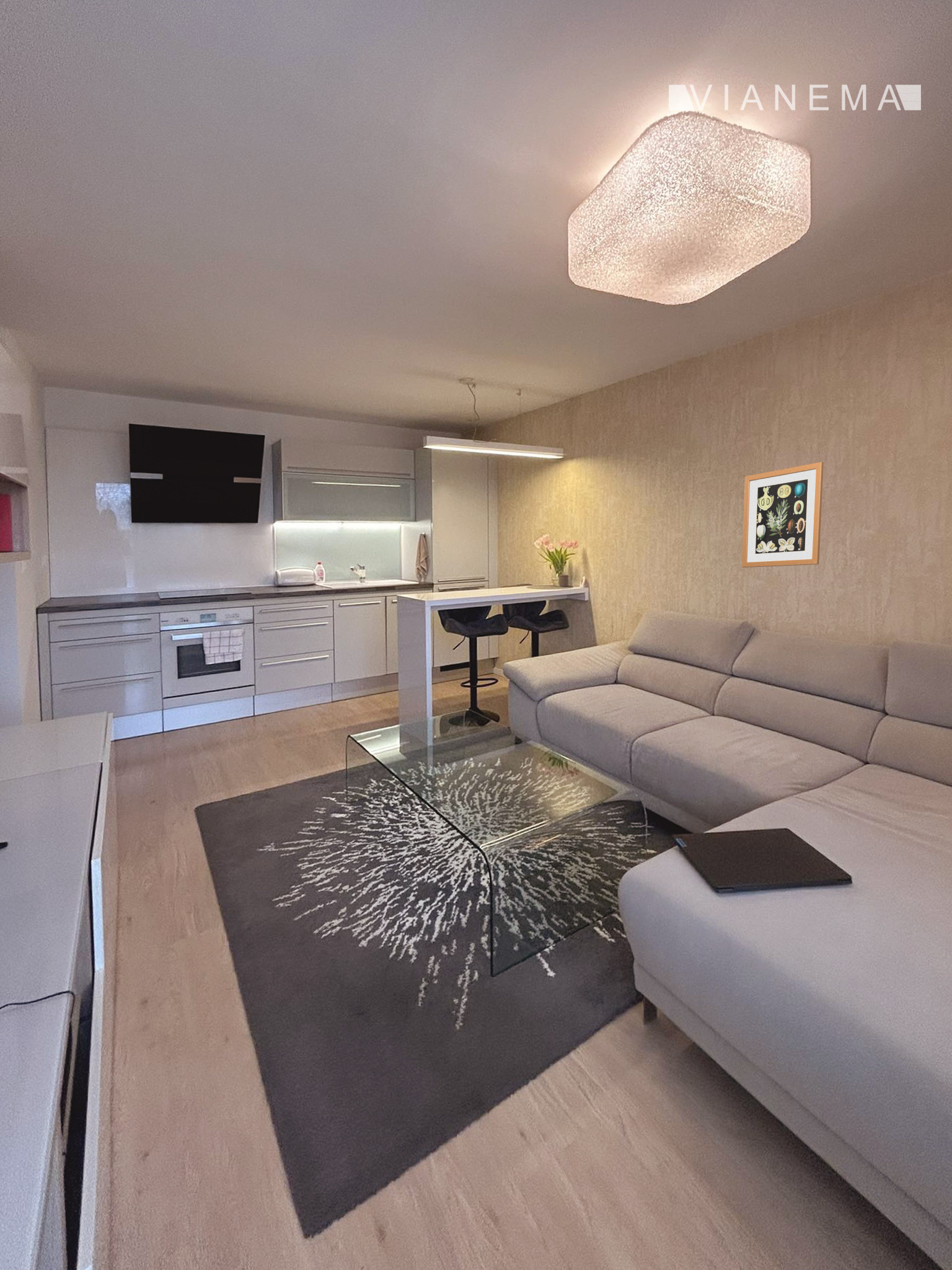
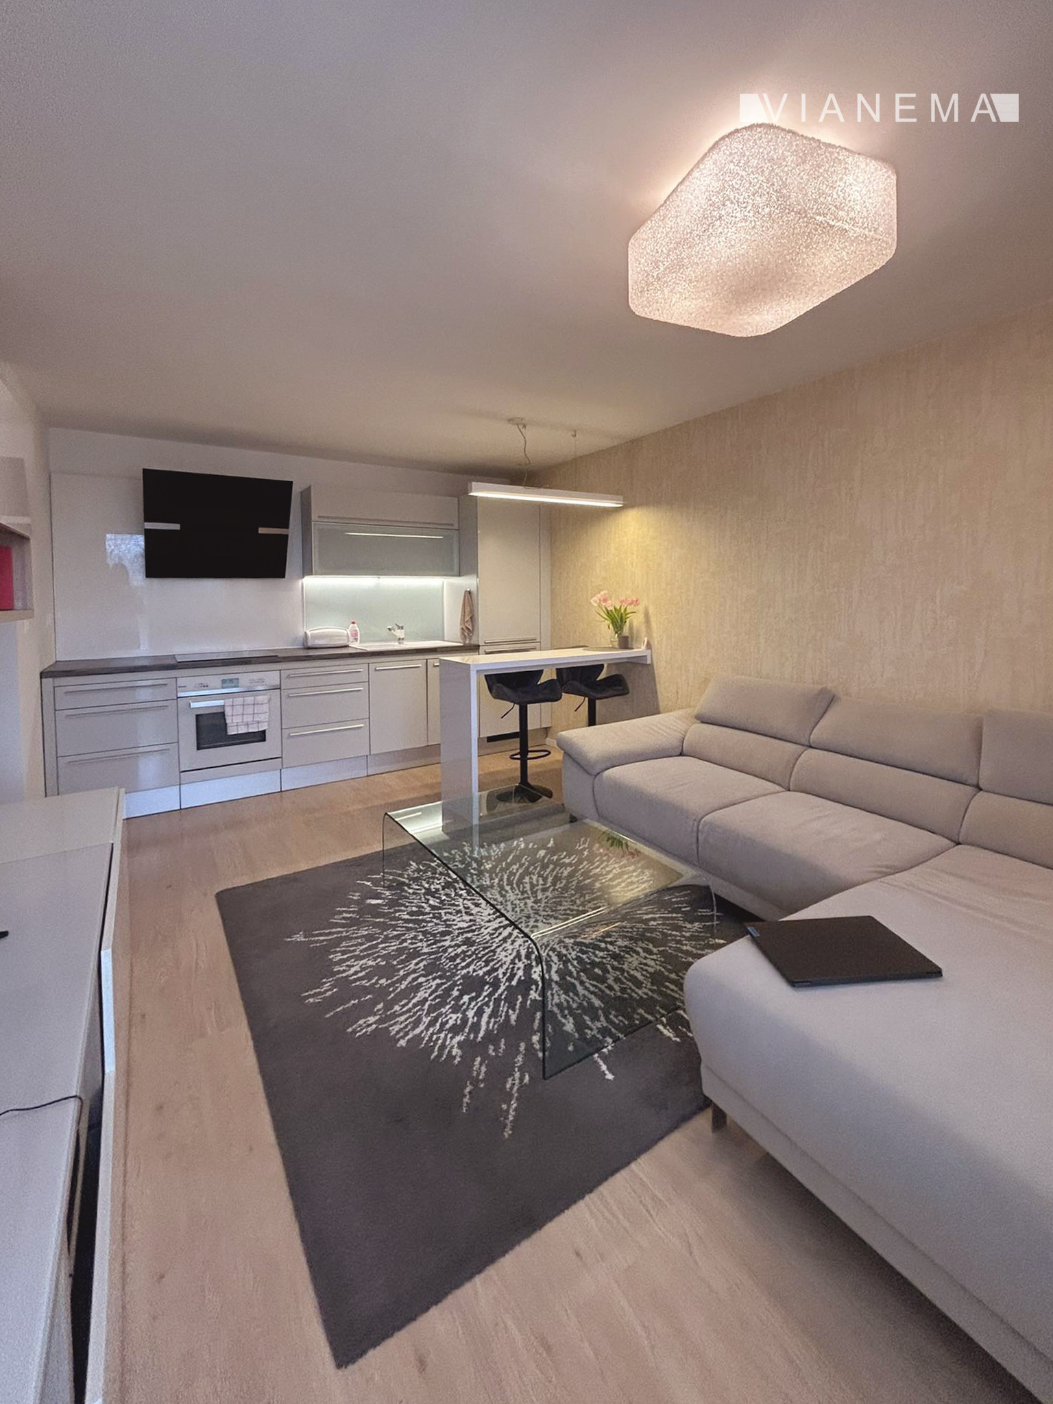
- wall art [741,461,824,568]
